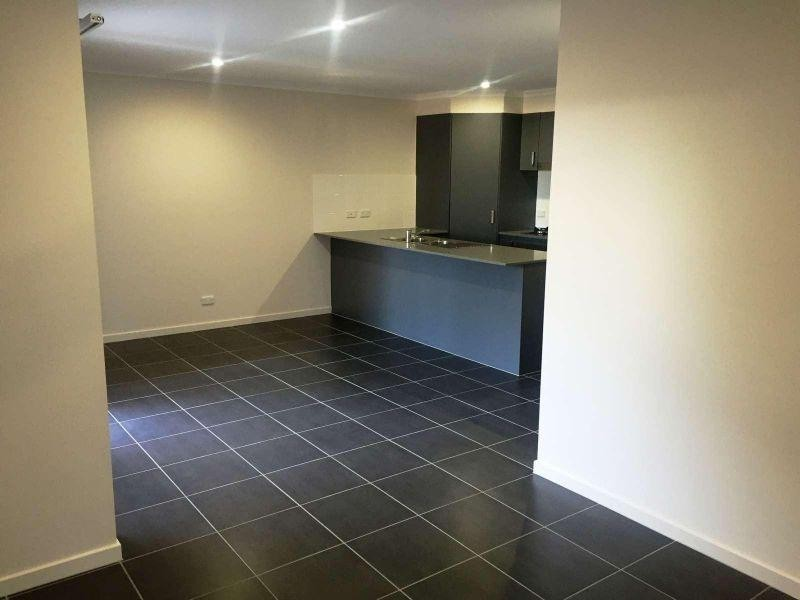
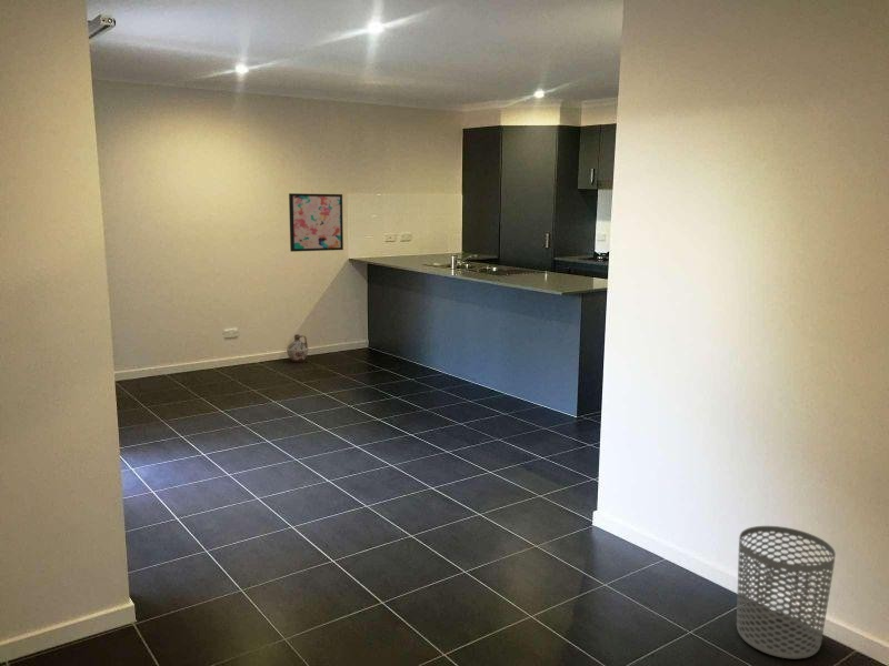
+ wall art [288,192,344,253]
+ ceramic jug [286,333,309,363]
+ waste bin [736,525,837,659]
